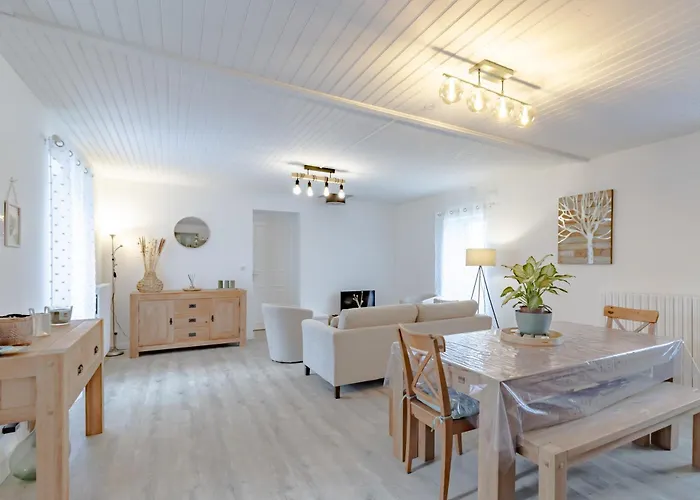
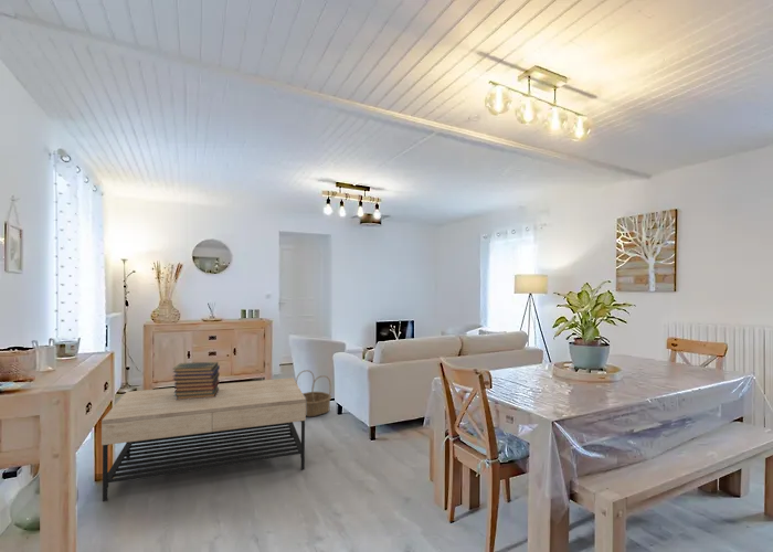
+ coffee table [100,376,307,502]
+ book stack [171,361,221,400]
+ basket [295,369,332,417]
